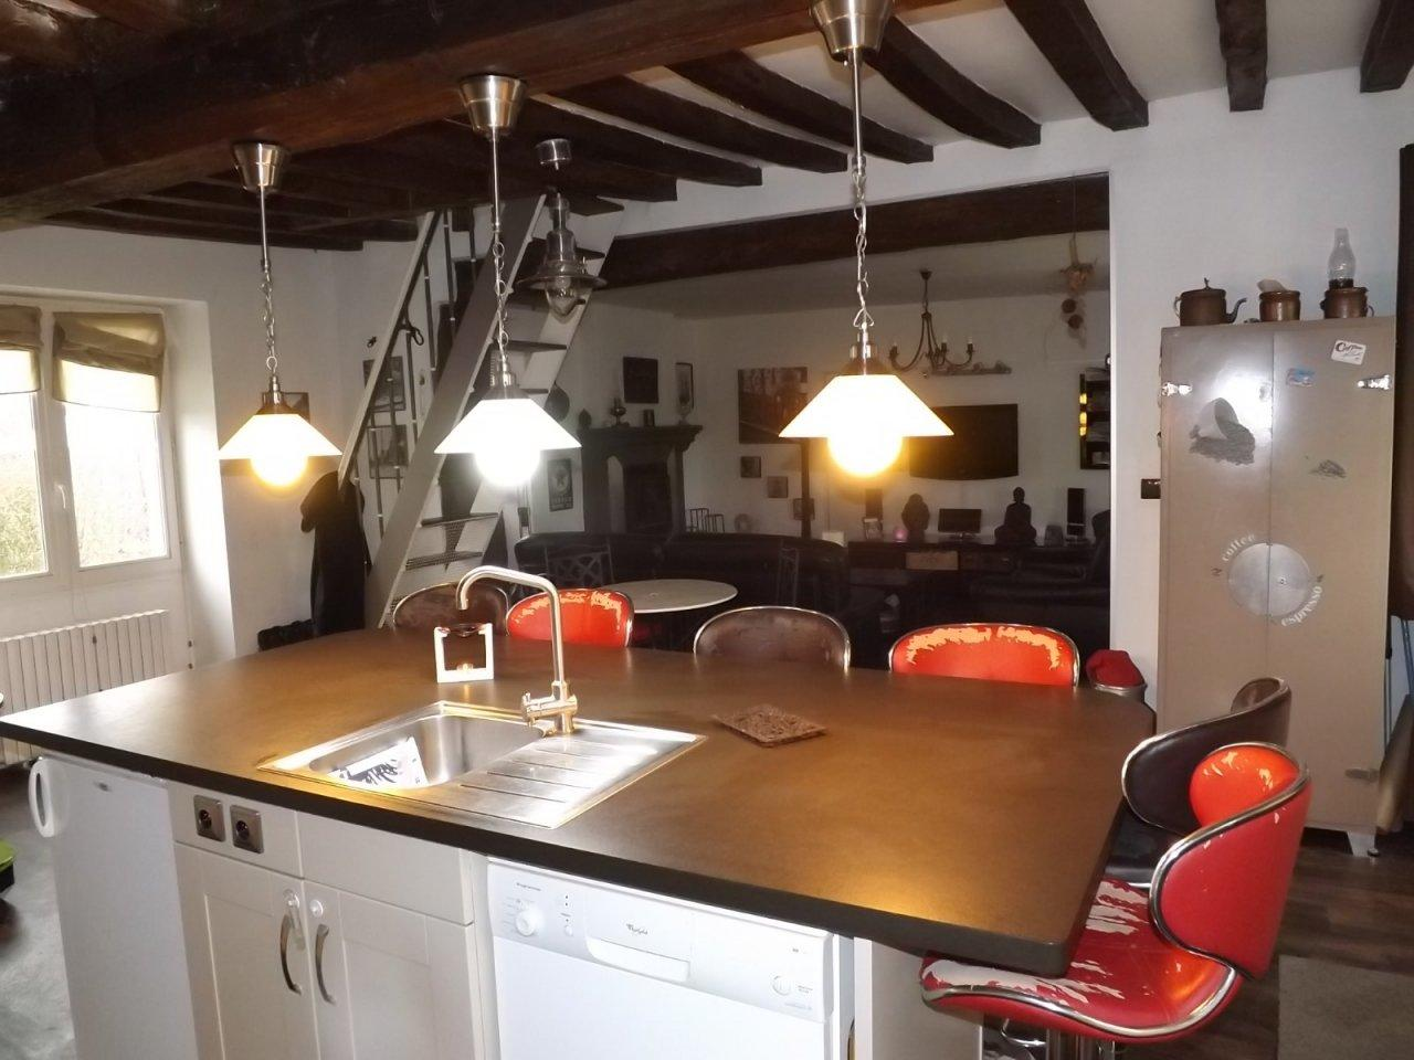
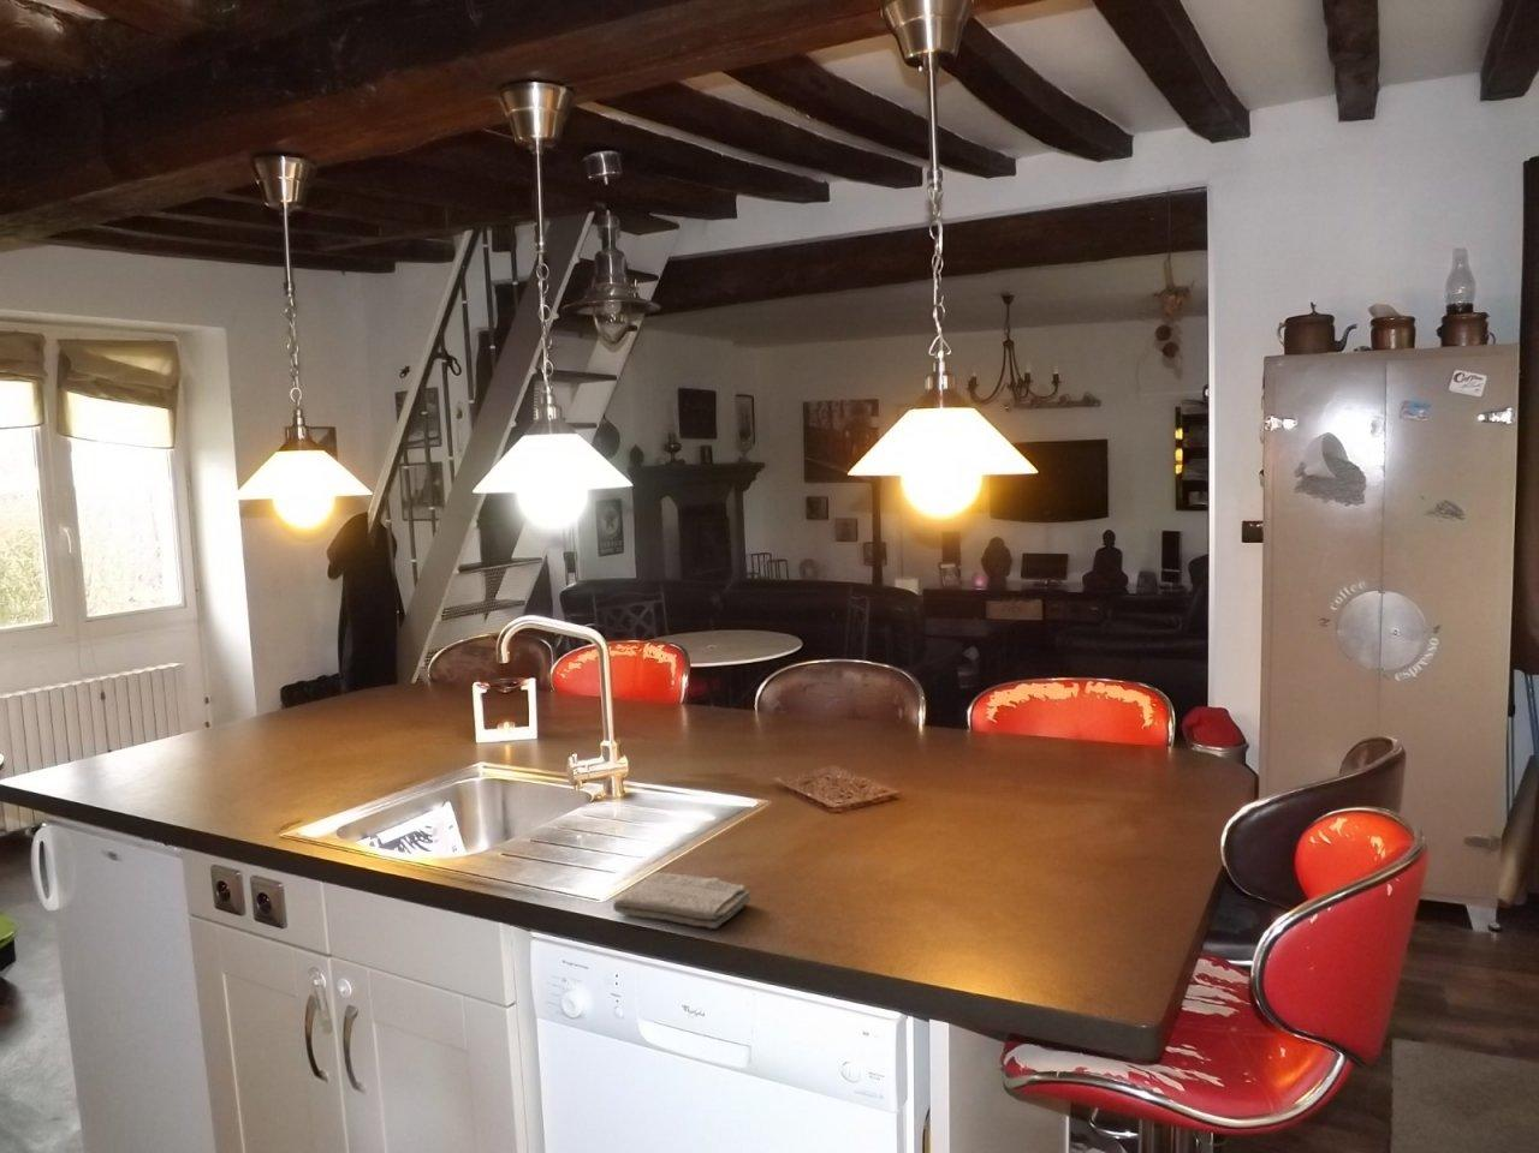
+ washcloth [612,871,753,930]
